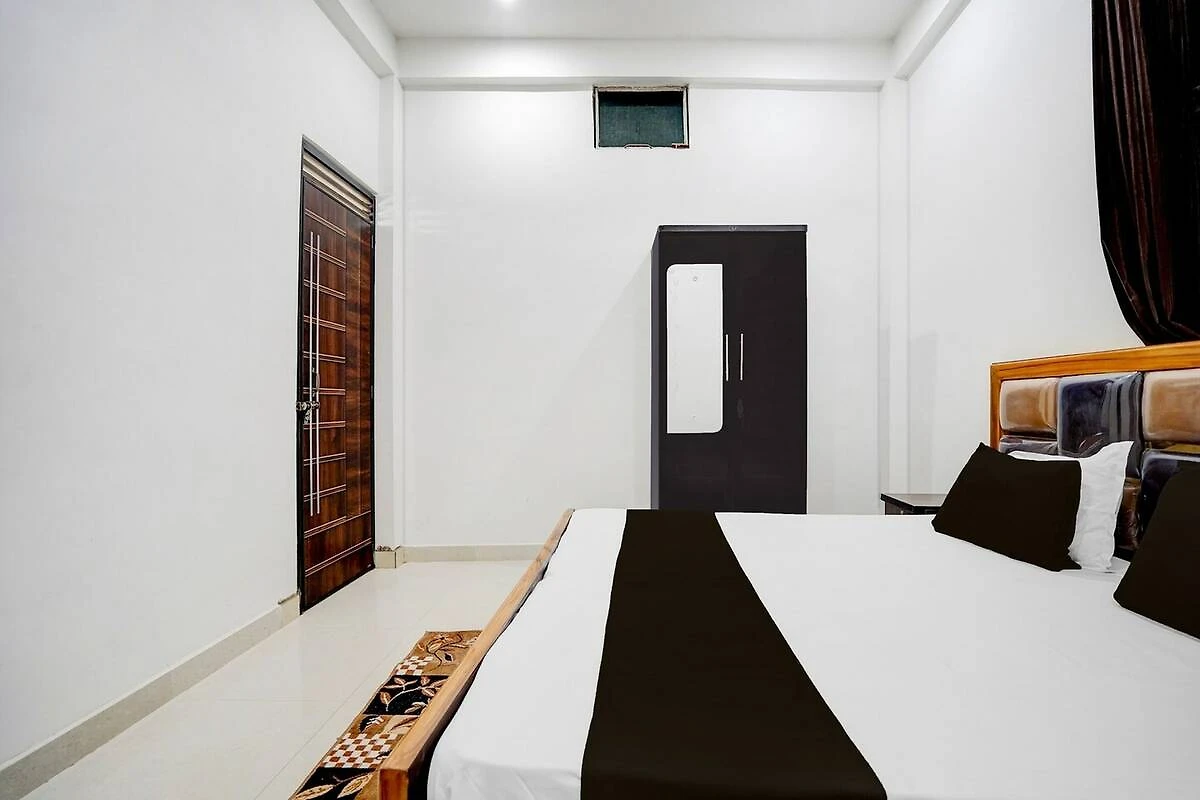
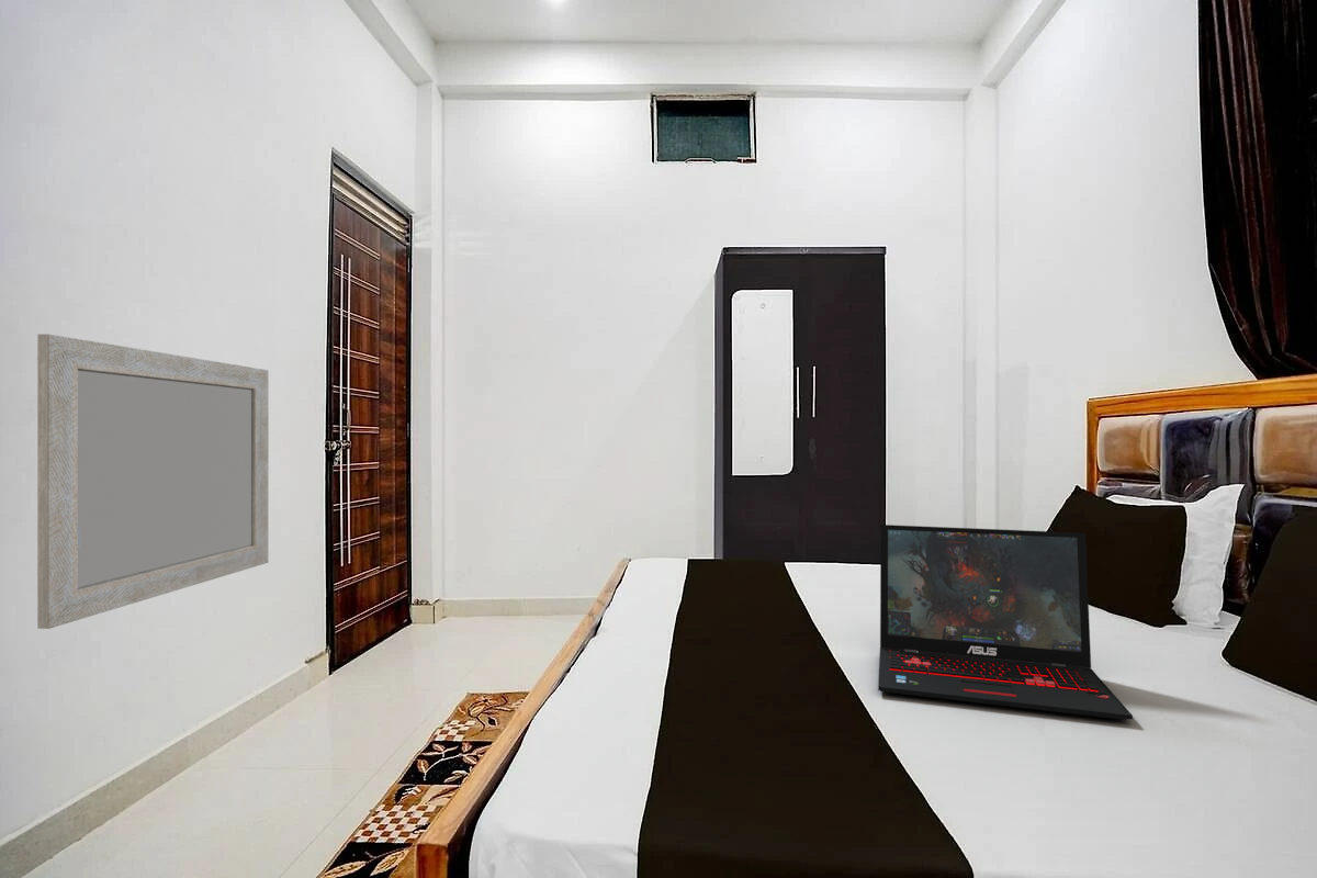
+ home mirror [36,333,270,630]
+ laptop [877,524,1134,721]
